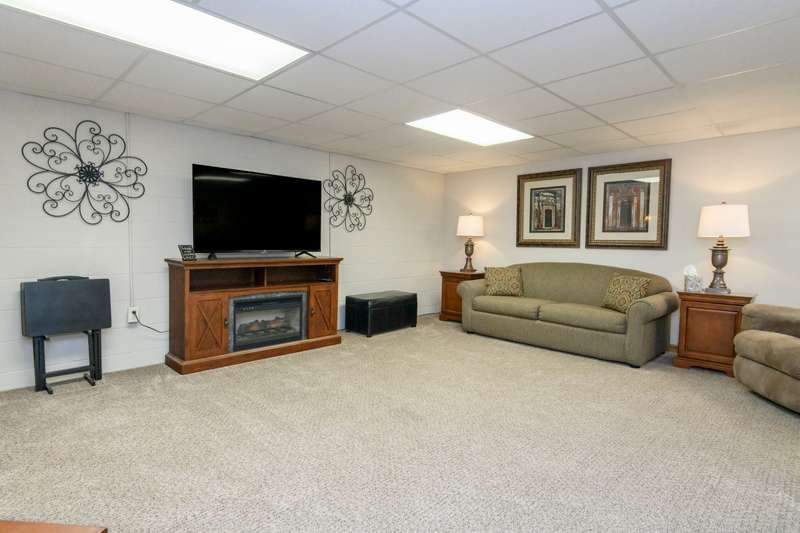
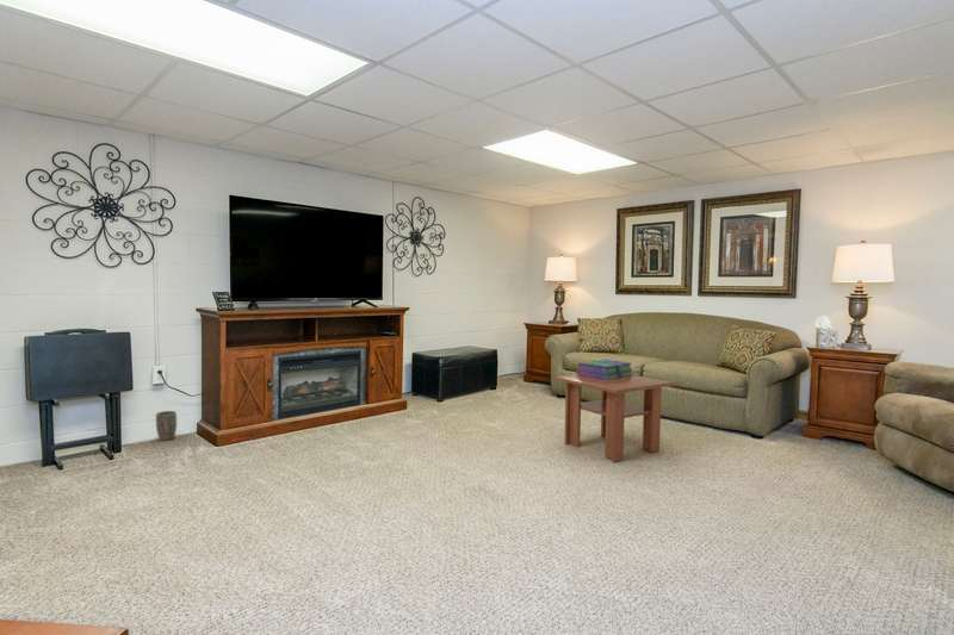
+ coffee table [553,373,675,463]
+ plant pot [155,410,178,442]
+ stack of books [575,359,634,380]
